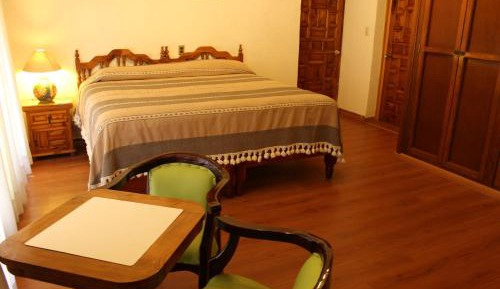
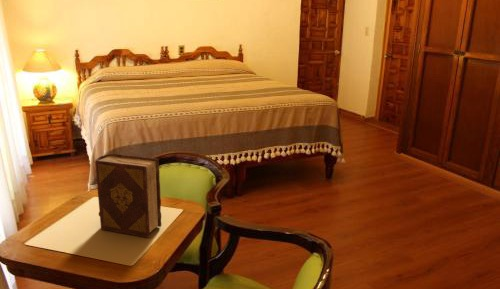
+ diary [94,153,162,238]
